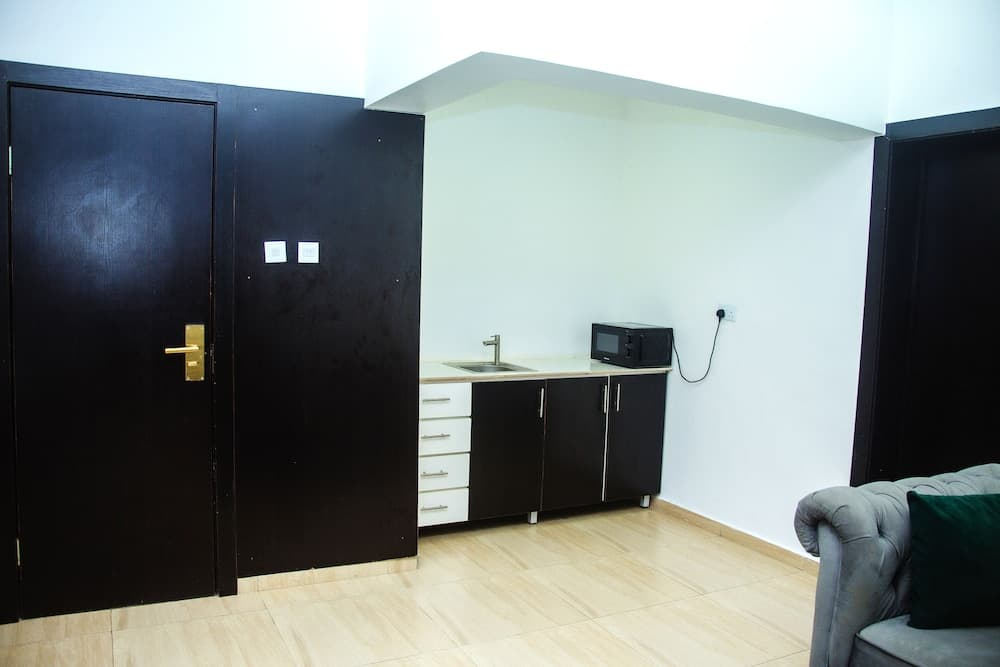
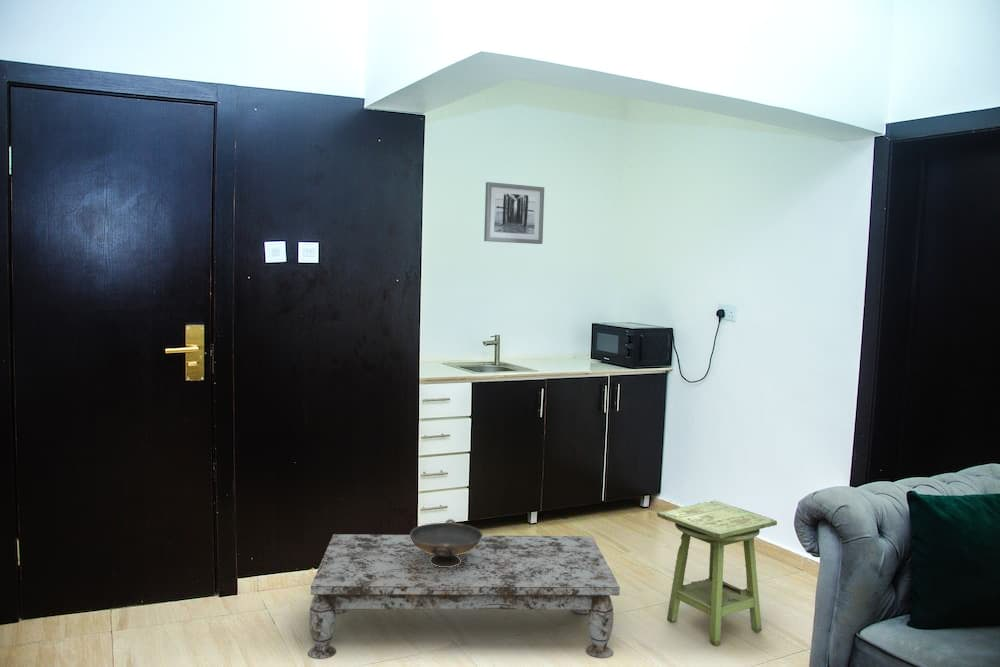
+ wall art [483,181,545,245]
+ decorative bowl [409,518,484,567]
+ side table [656,500,778,646]
+ coffee table [307,533,621,660]
